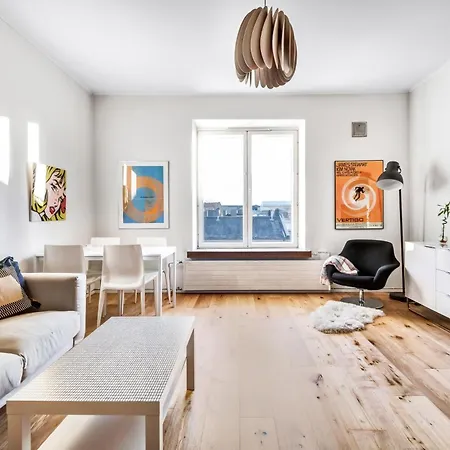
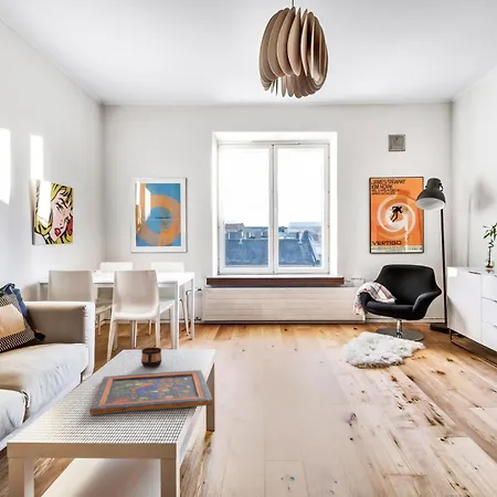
+ painted panel [88,369,214,416]
+ cup [140,347,162,369]
